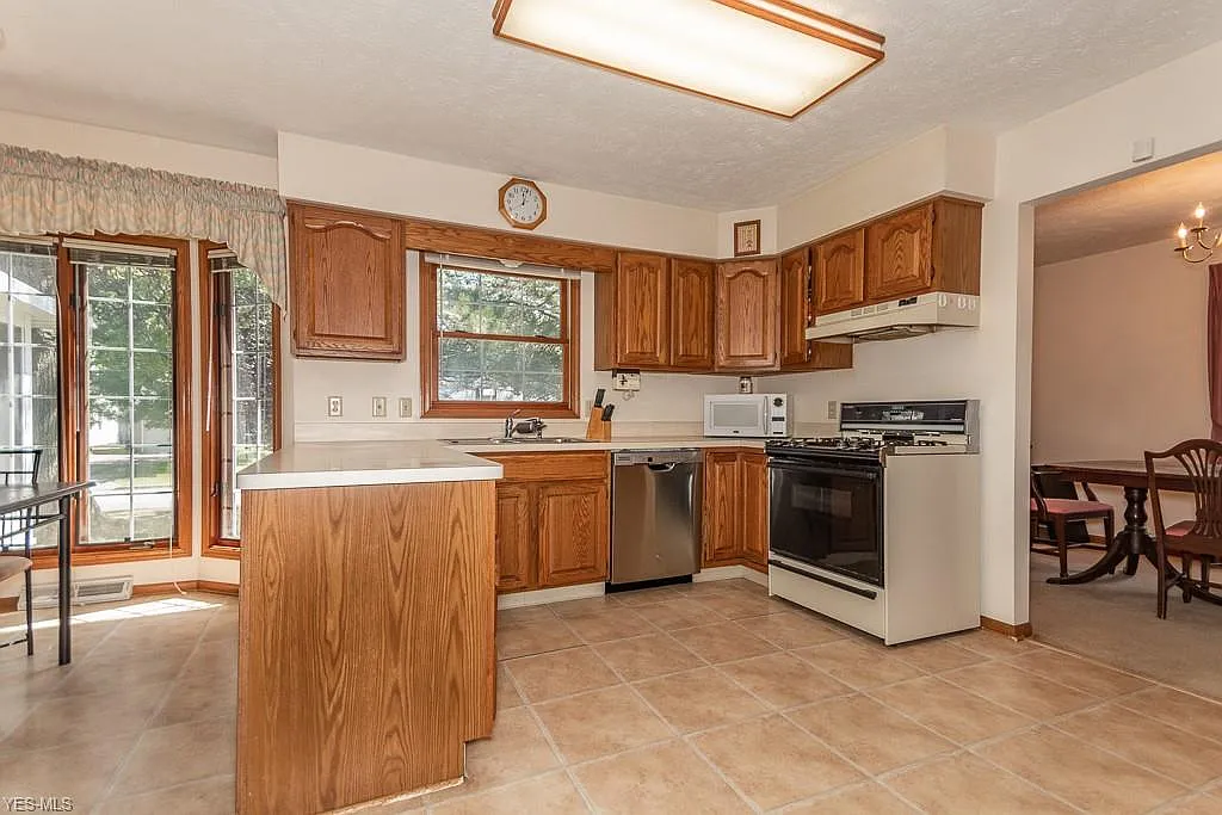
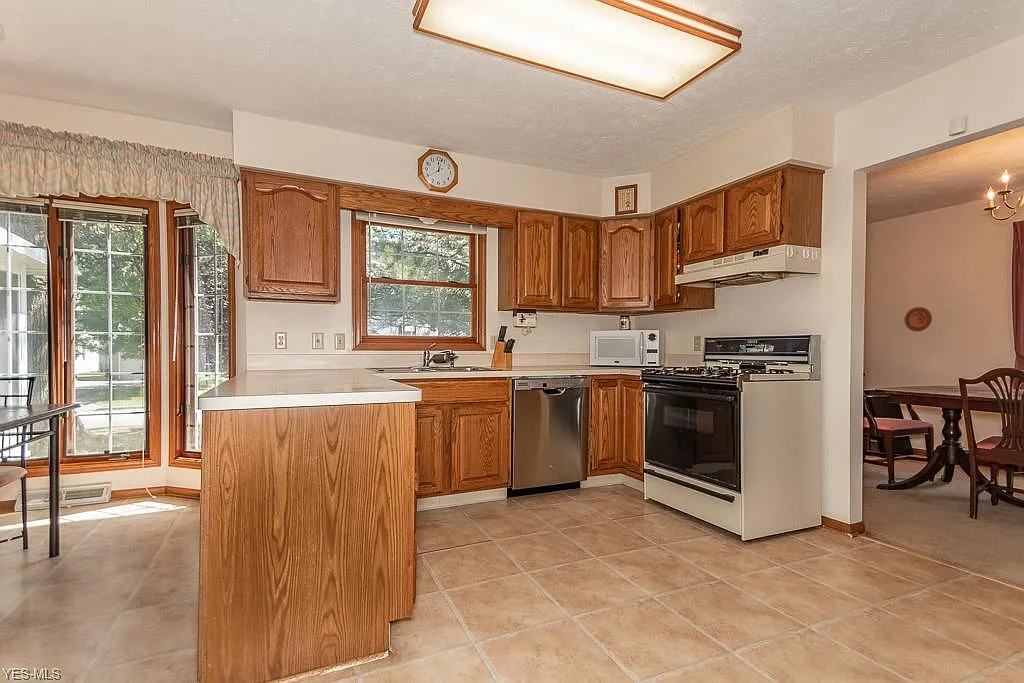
+ decorative plate [904,306,933,332]
